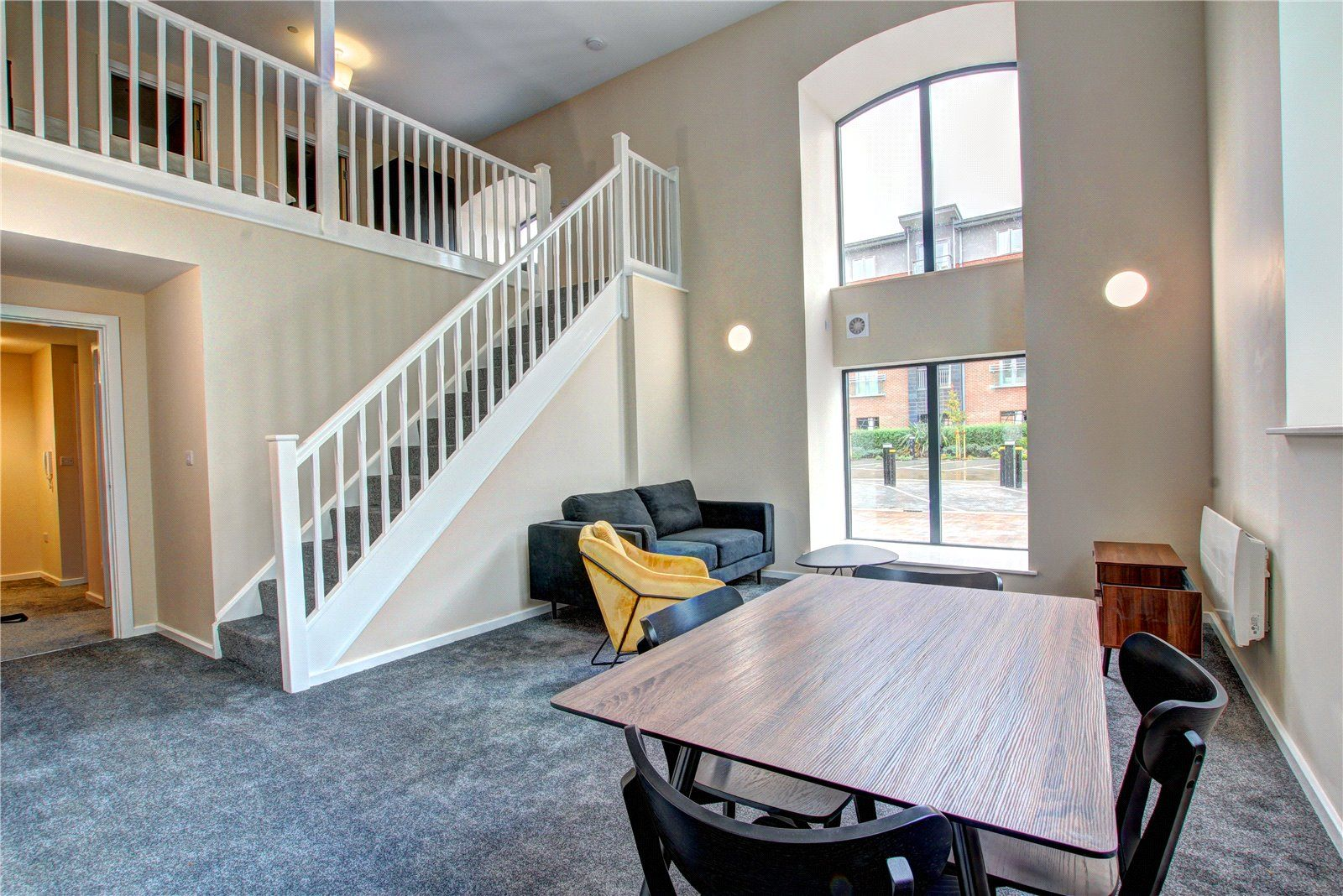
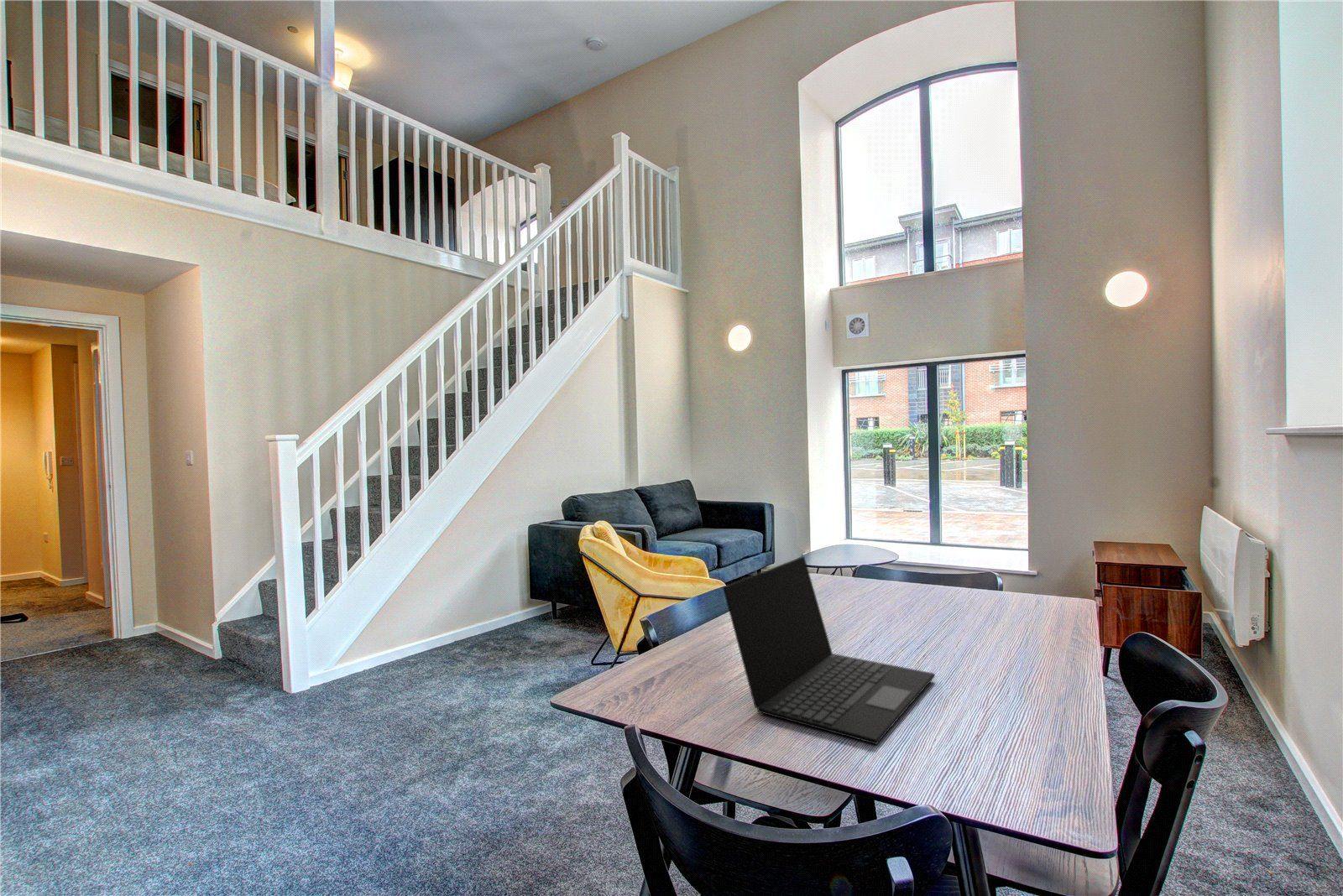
+ laptop [722,555,936,745]
